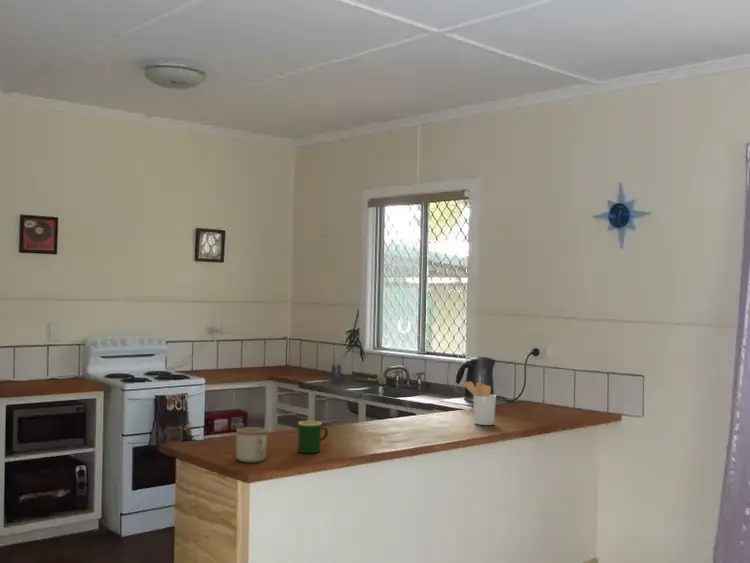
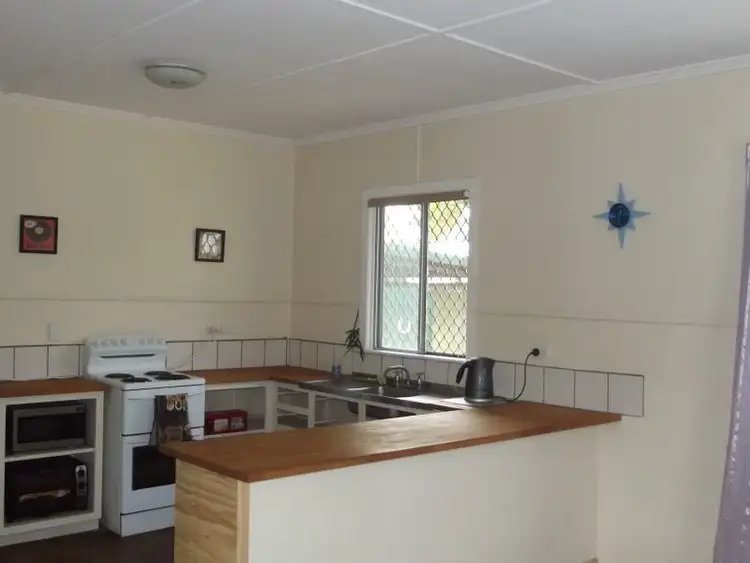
- utensil holder [461,380,497,426]
- mug [235,426,268,463]
- mug [297,420,329,454]
